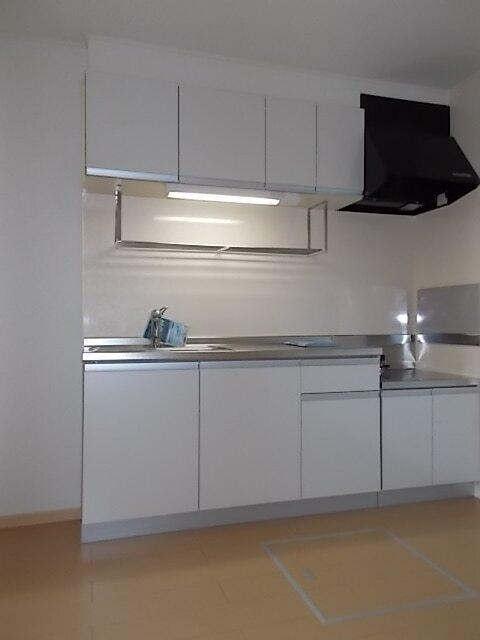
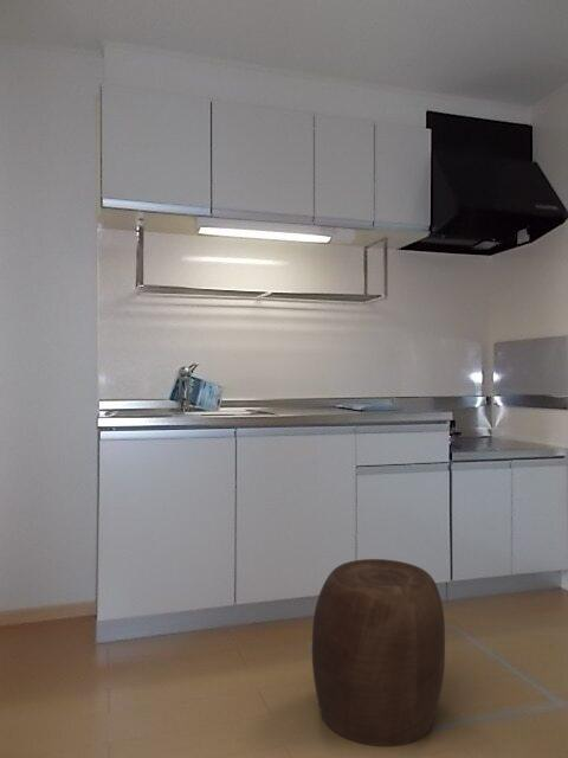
+ stool [311,558,446,747]
